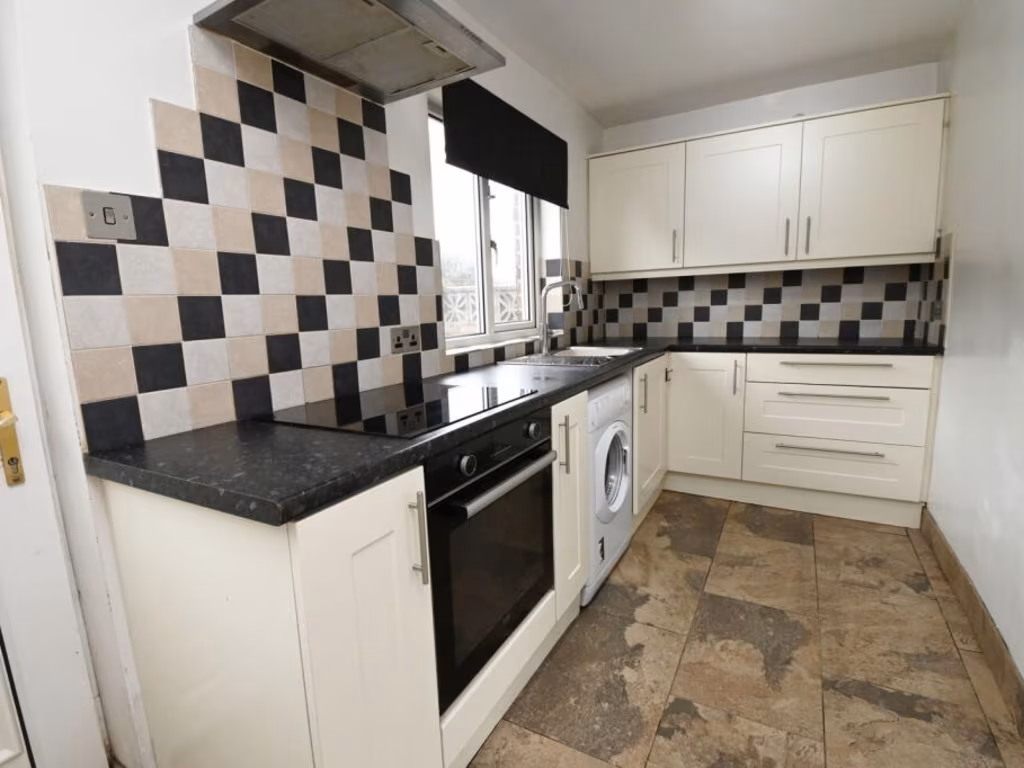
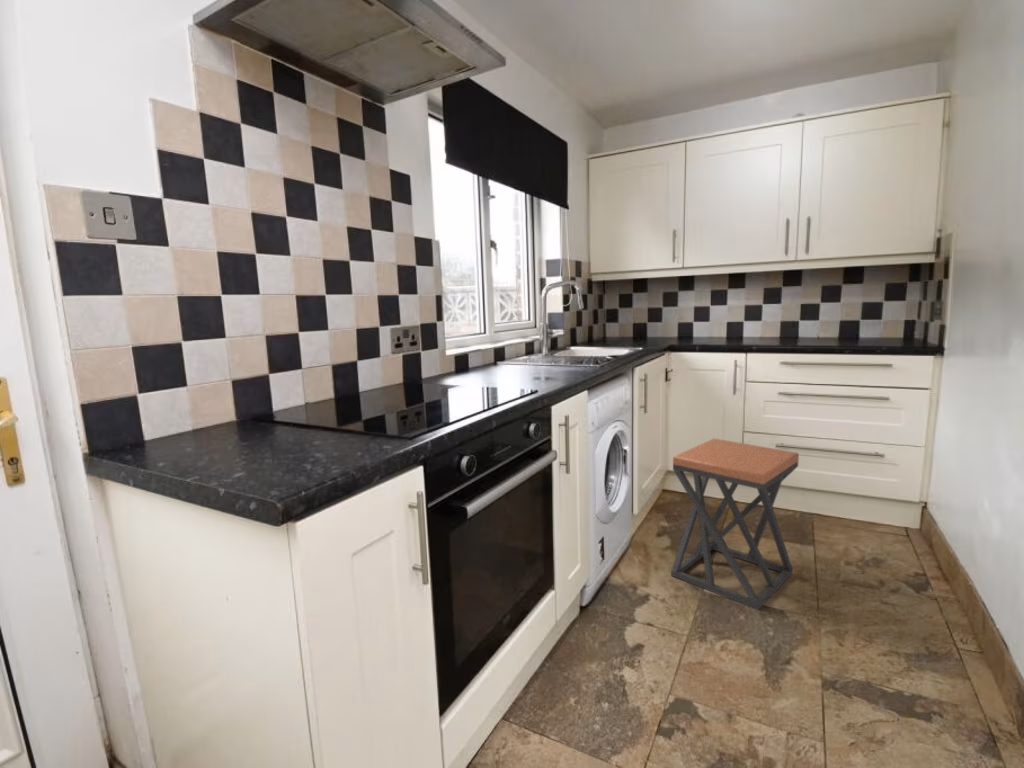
+ stool [670,437,800,611]
